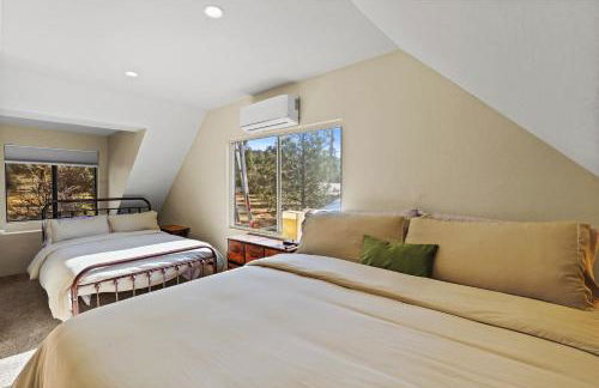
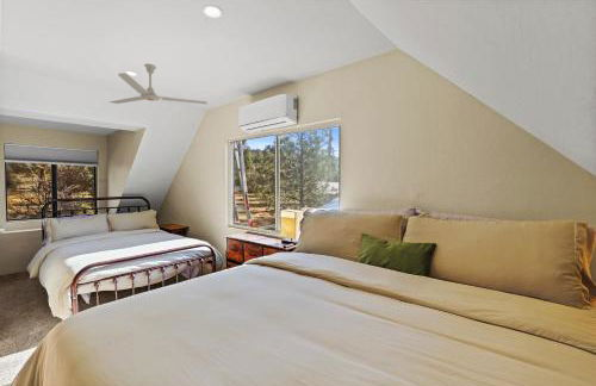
+ ceiling fan [108,63,209,105]
